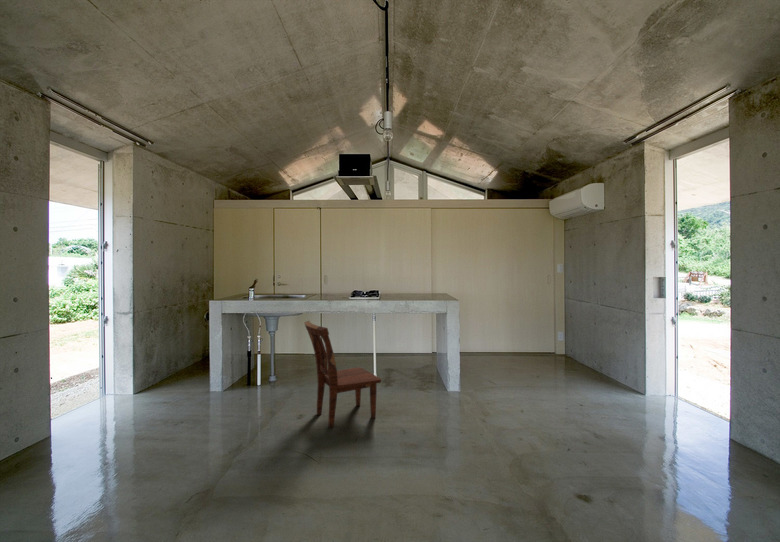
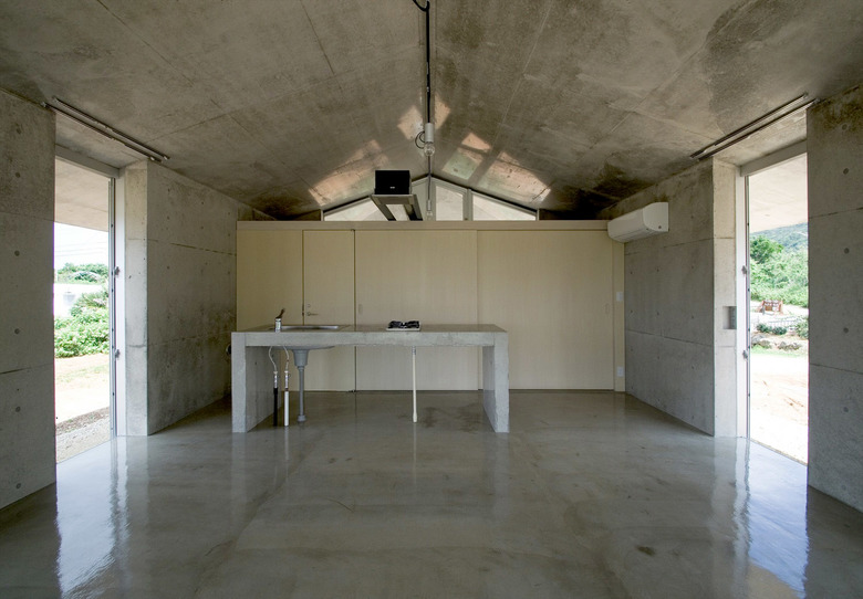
- dining chair [303,320,382,429]
